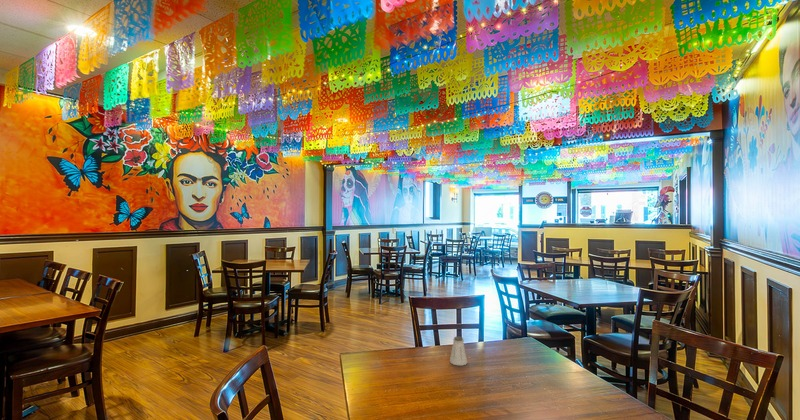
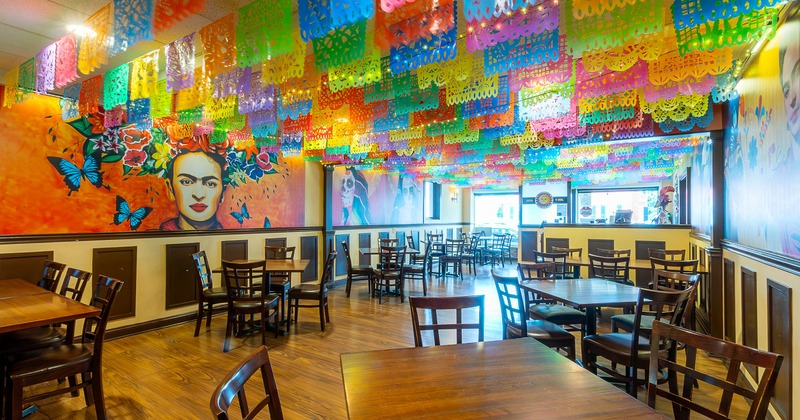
- saltshaker [449,335,468,366]
